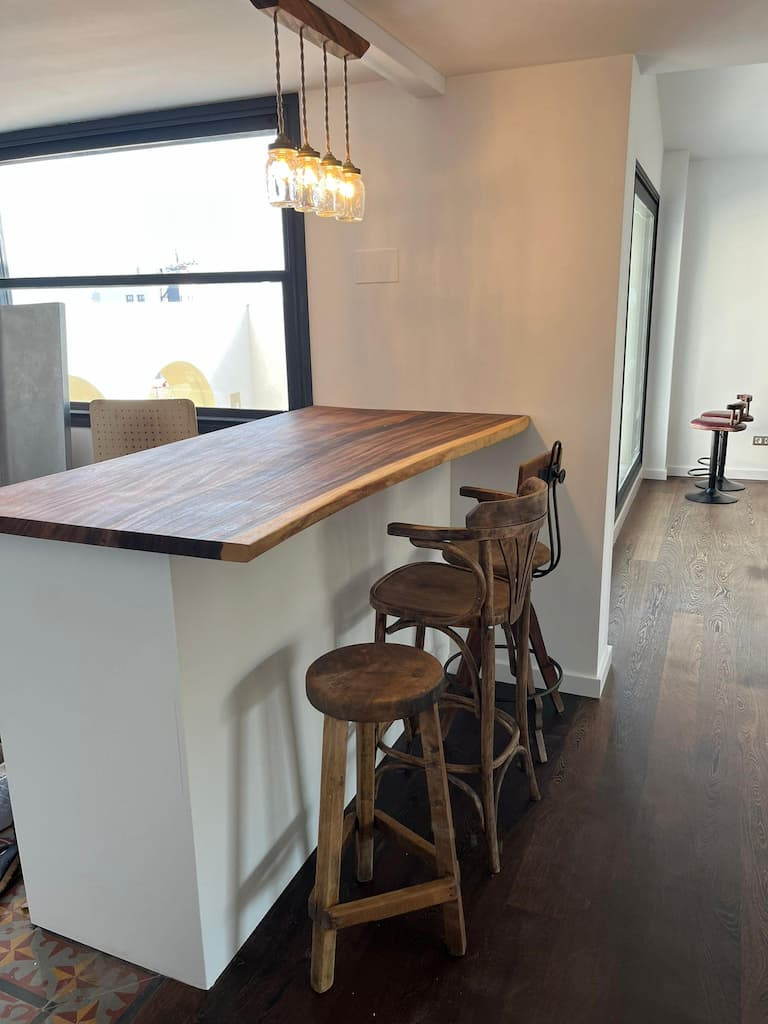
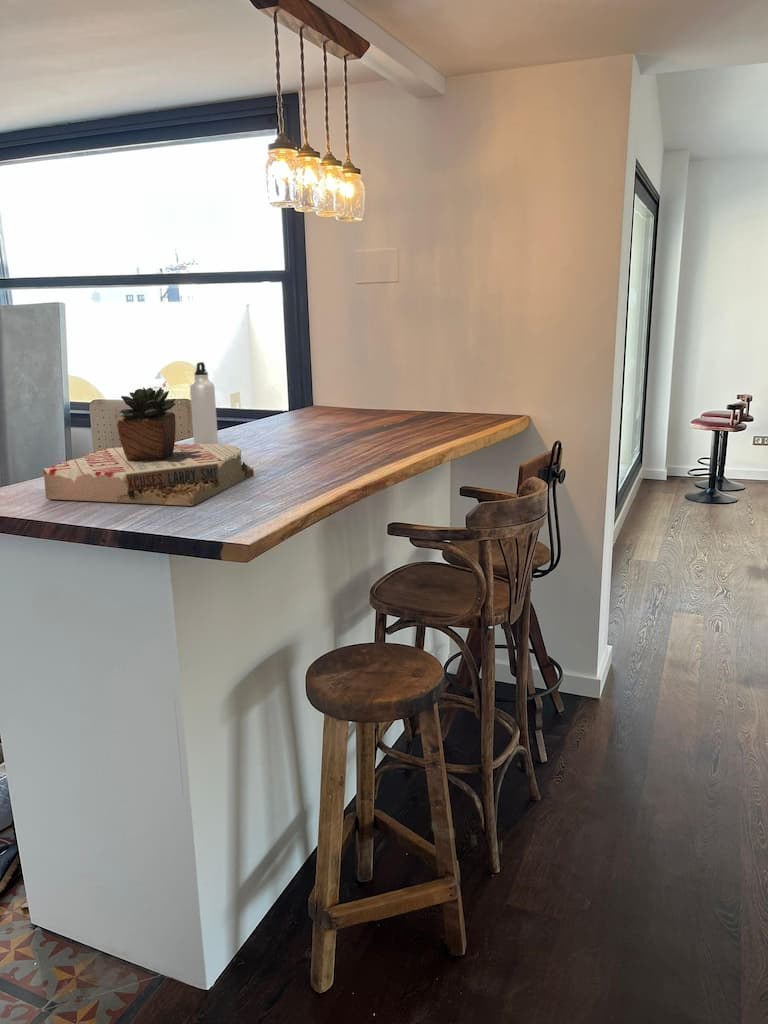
+ succulent plant [42,386,255,507]
+ water bottle [189,361,219,445]
